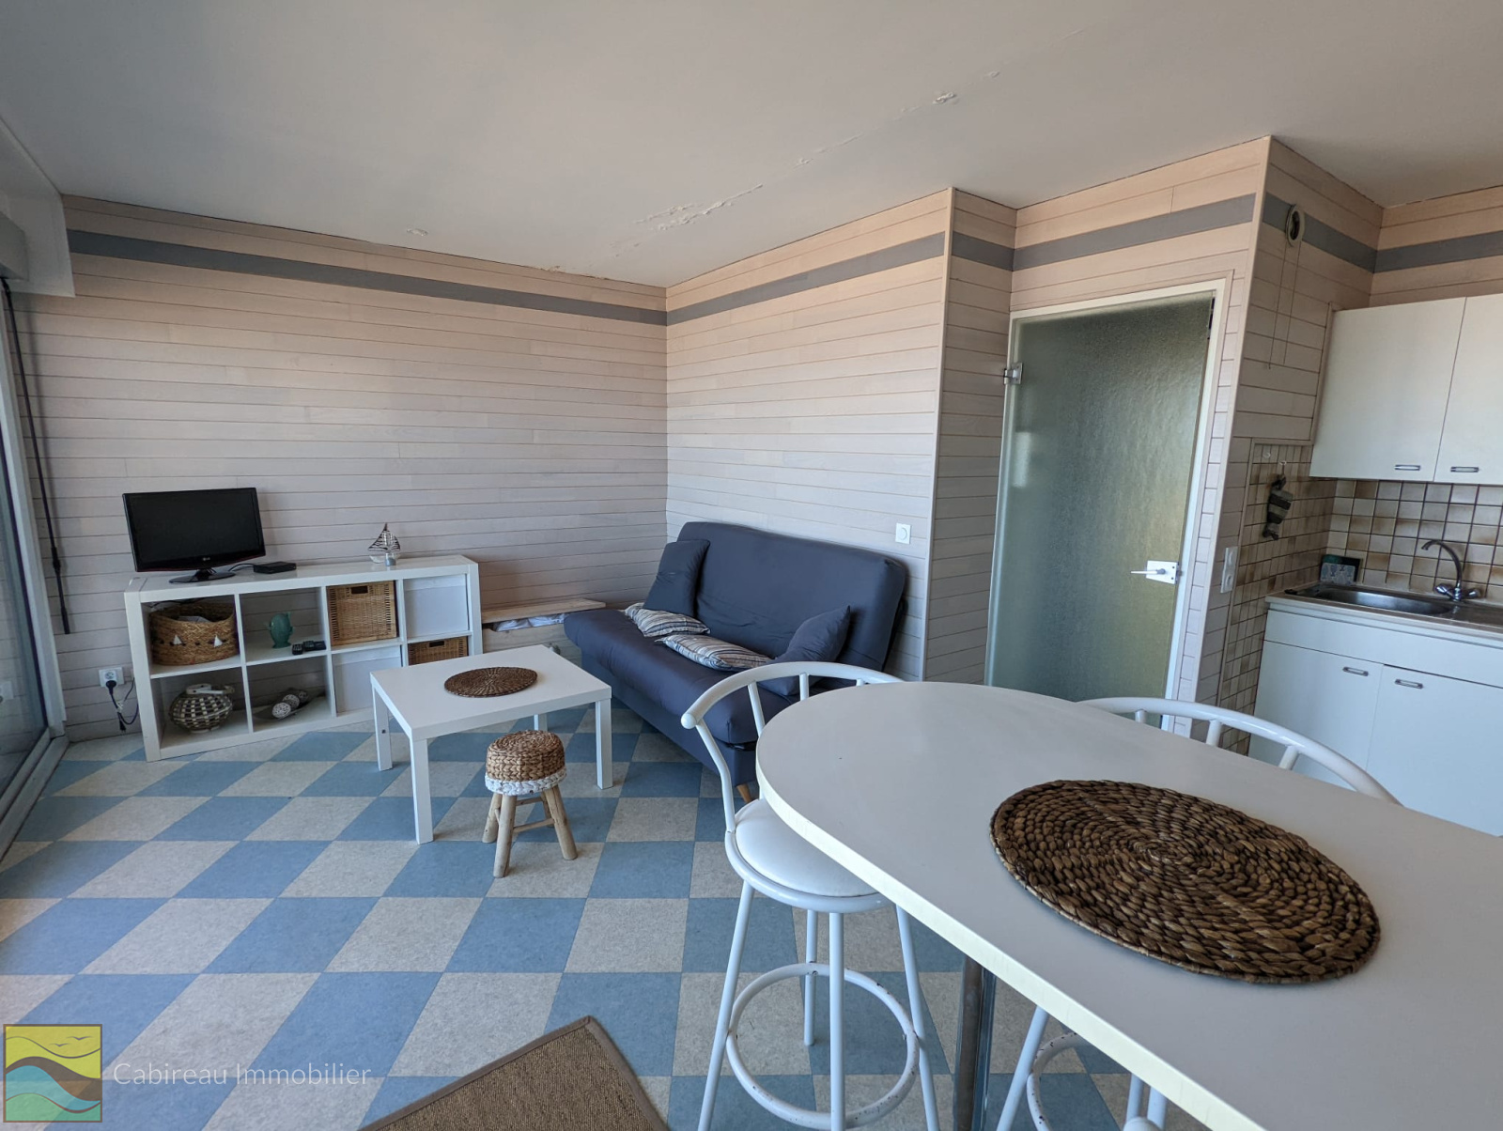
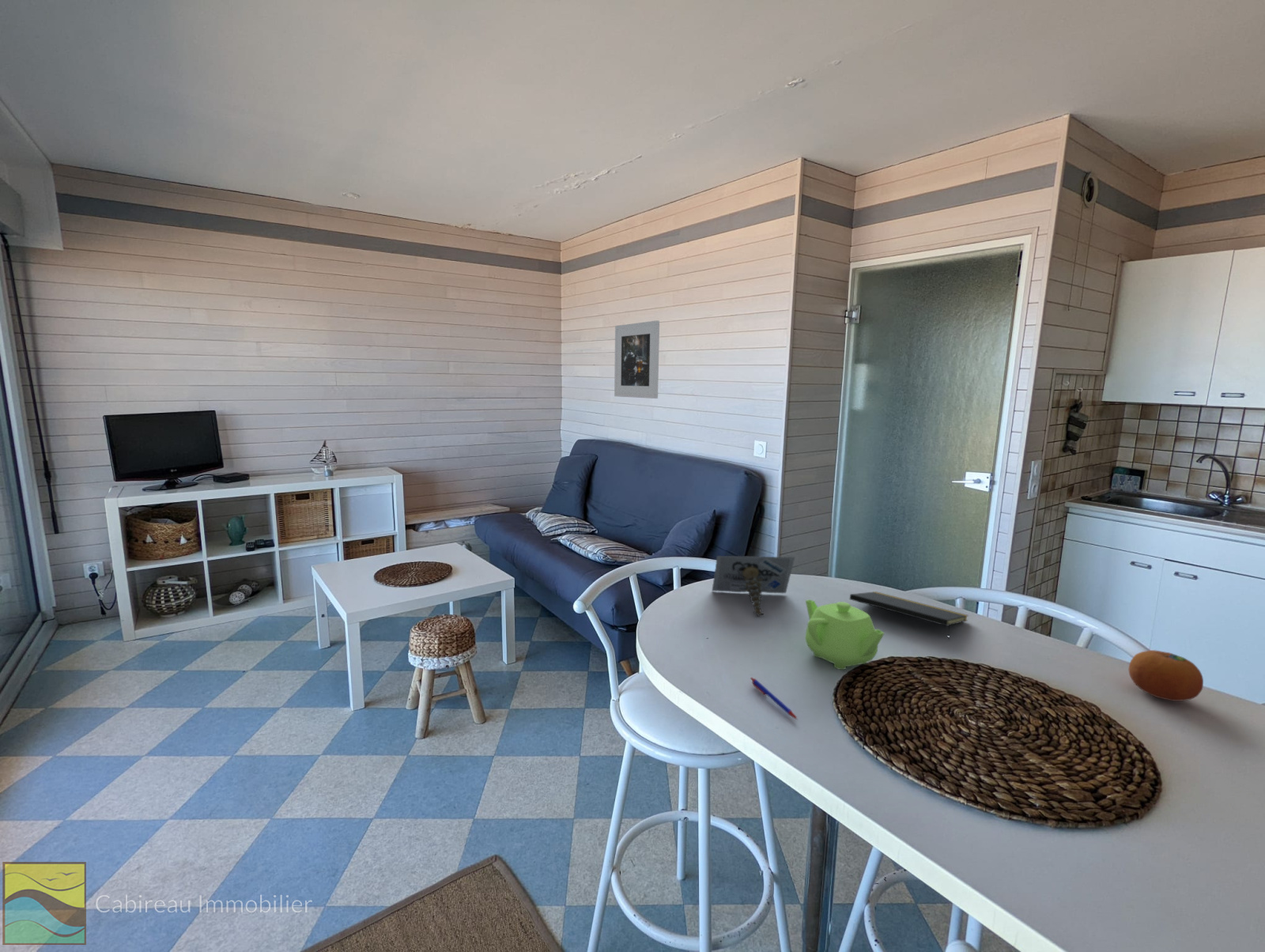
+ notepad [849,591,969,641]
+ snack bag [711,555,795,617]
+ teapot [804,599,885,671]
+ fruit [1127,649,1204,702]
+ pen [750,677,799,720]
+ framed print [614,319,660,399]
